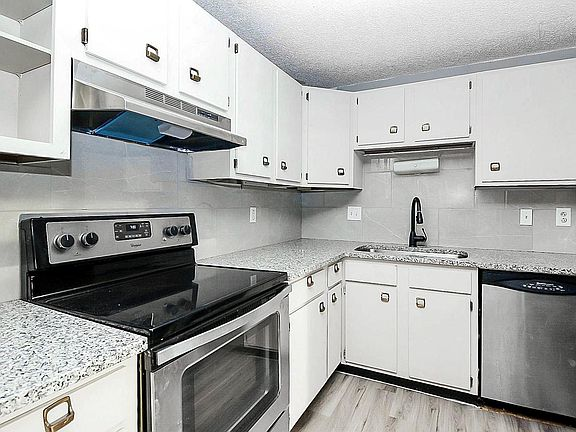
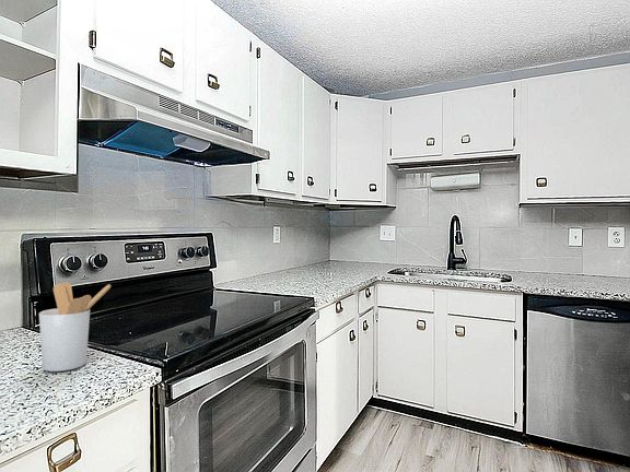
+ utensil holder [38,281,113,373]
